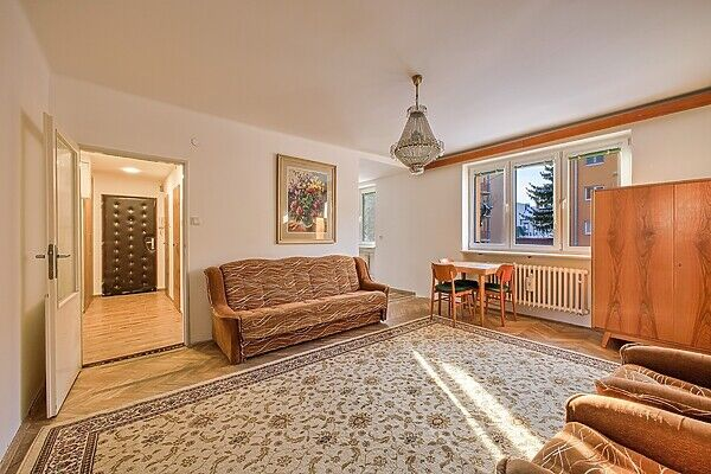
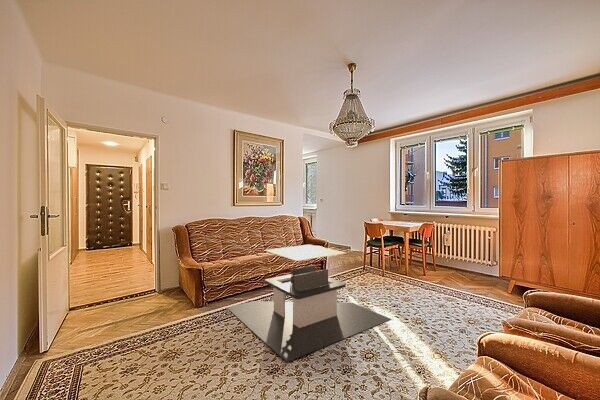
+ coffee table [226,244,391,363]
